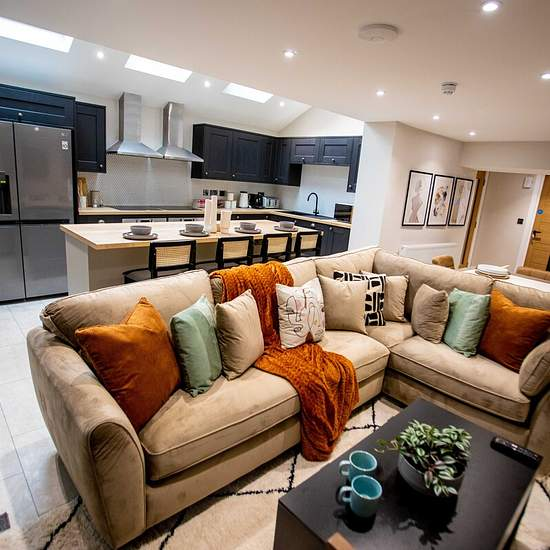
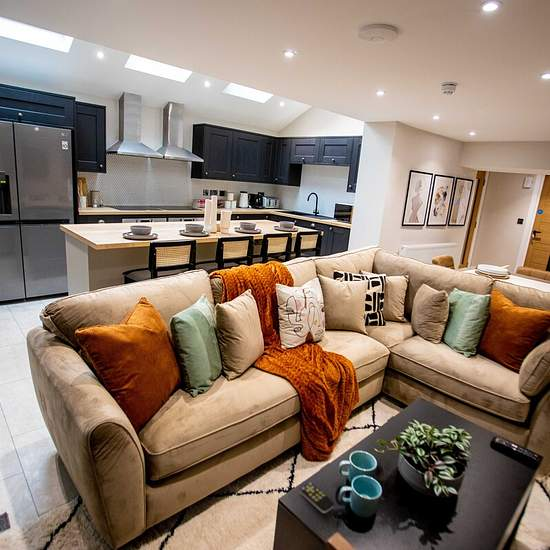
+ remote control [299,482,335,514]
